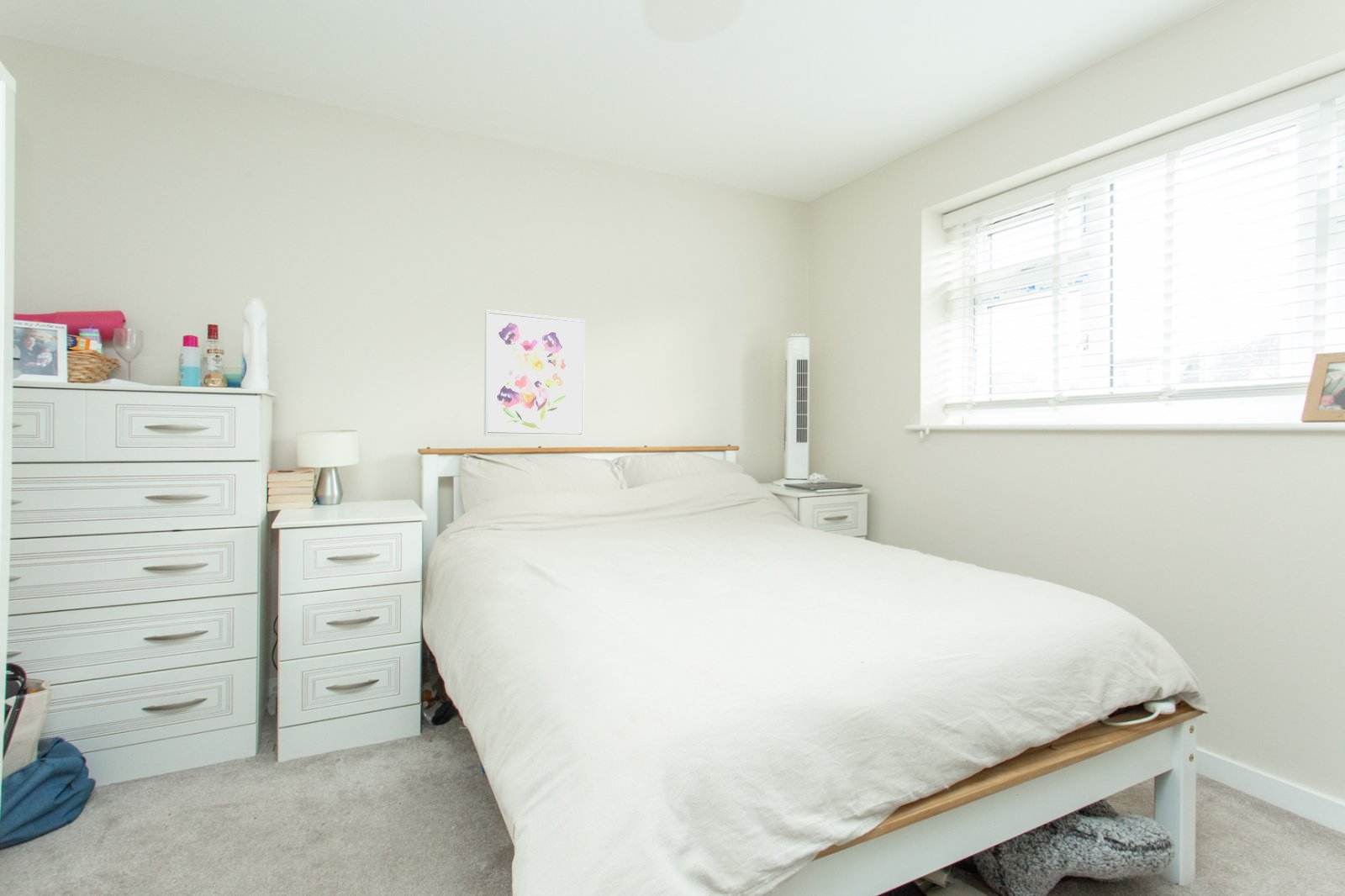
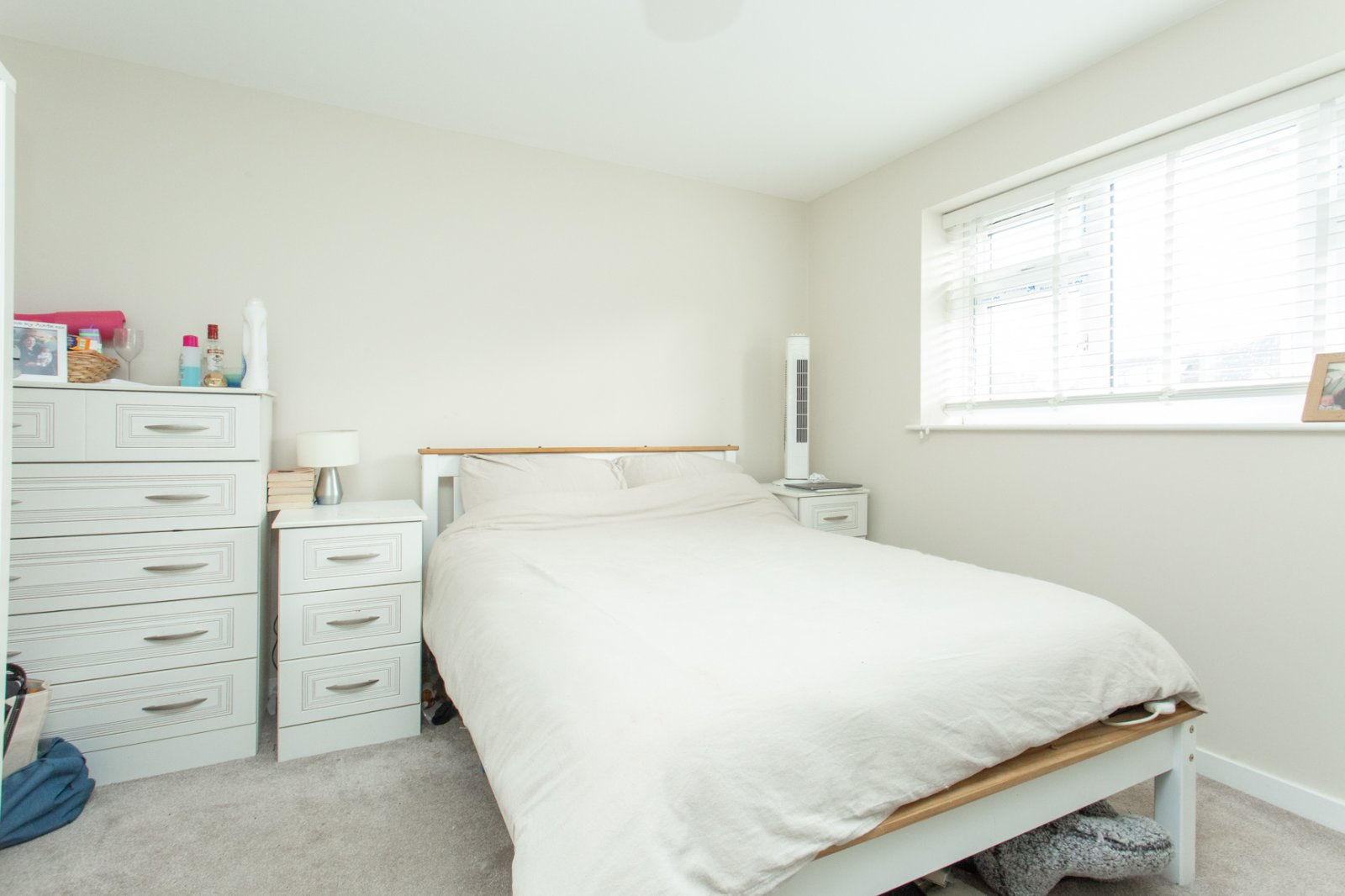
- wall art [483,308,586,438]
